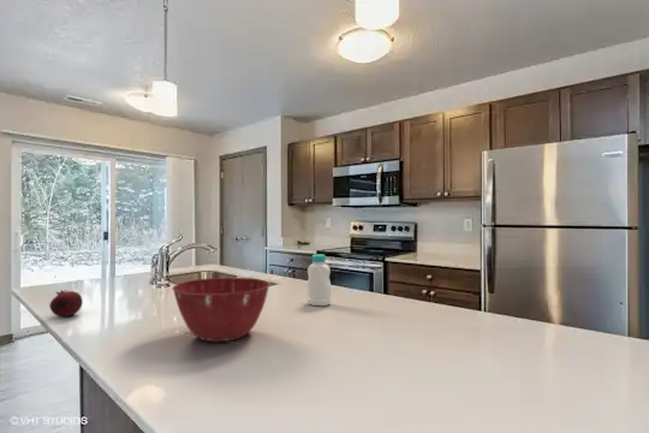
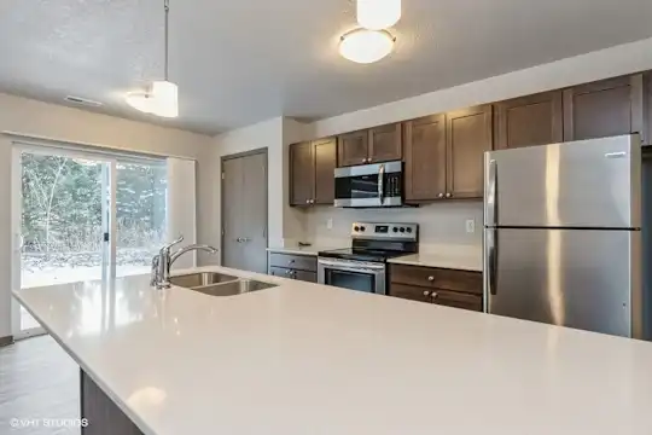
- fruit [48,289,84,318]
- mixing bowl [171,277,272,343]
- bottle [306,254,332,307]
